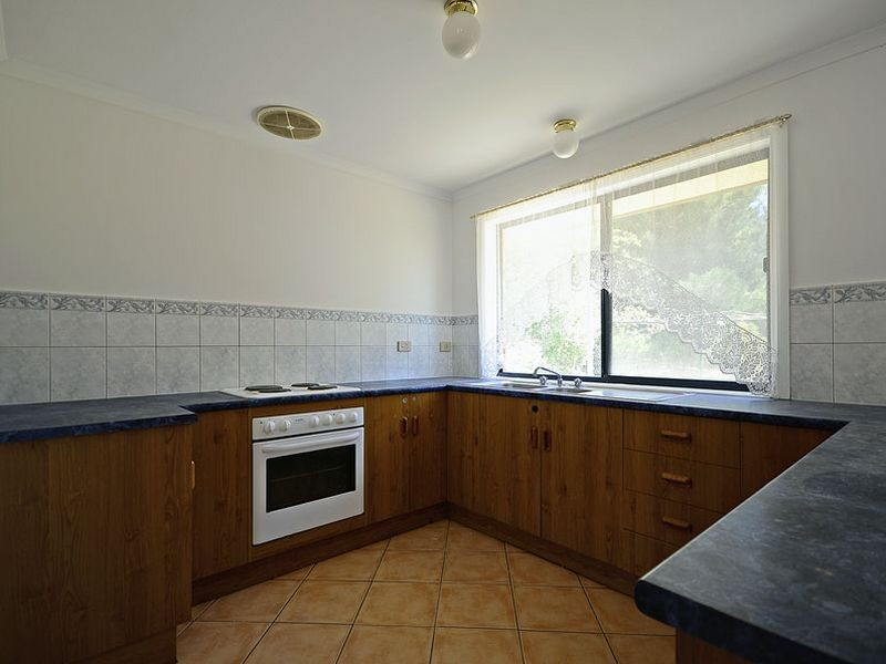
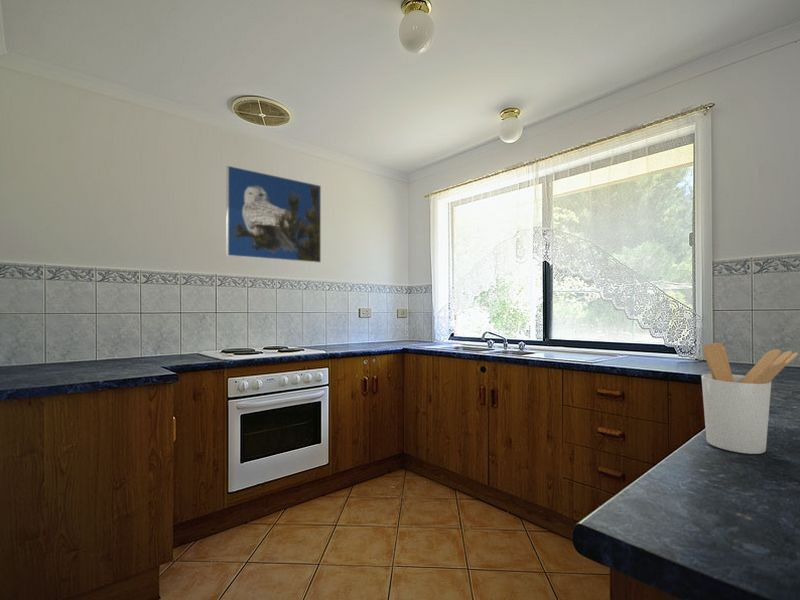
+ utensil holder [700,342,799,455]
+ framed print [225,165,322,264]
